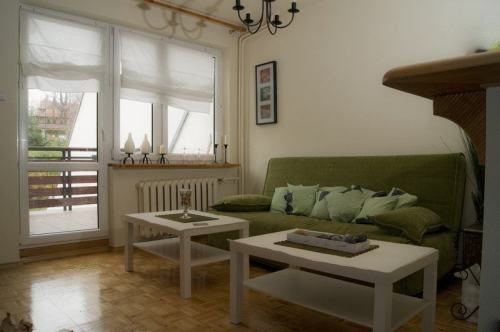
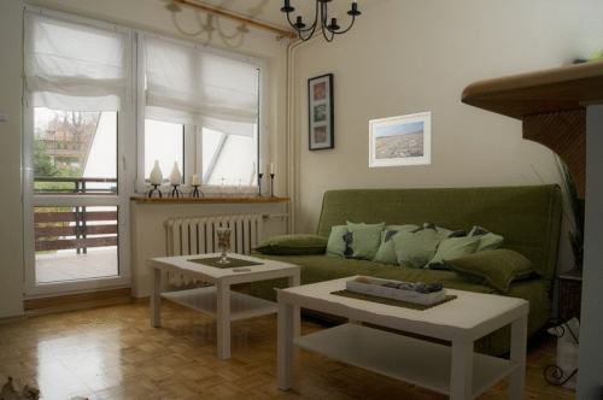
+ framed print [368,110,434,169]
